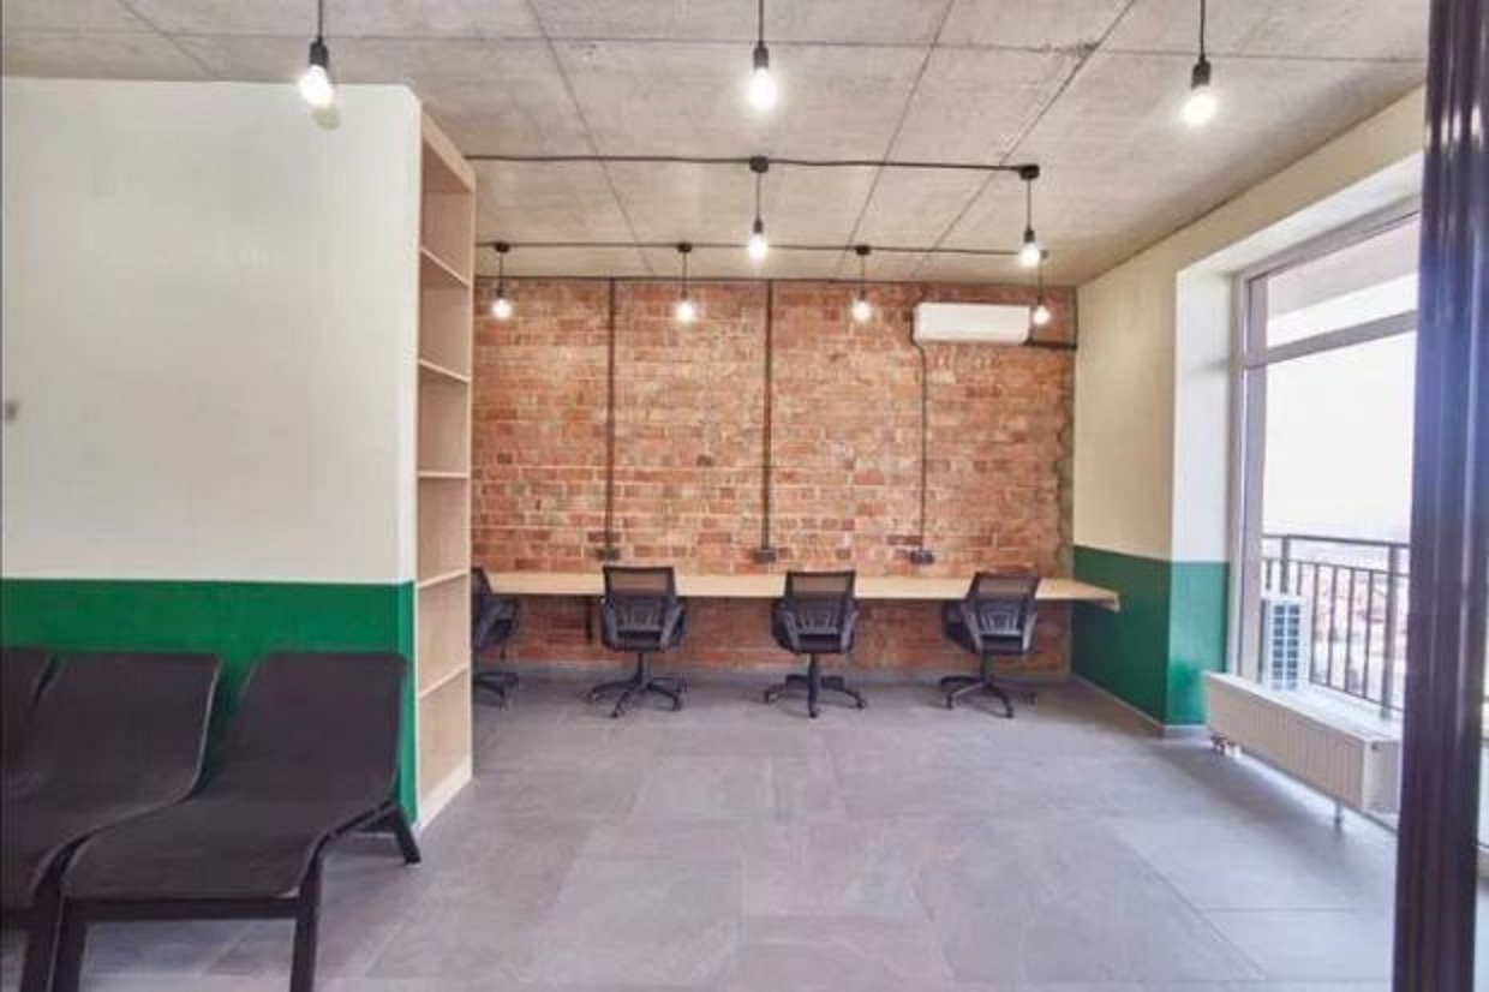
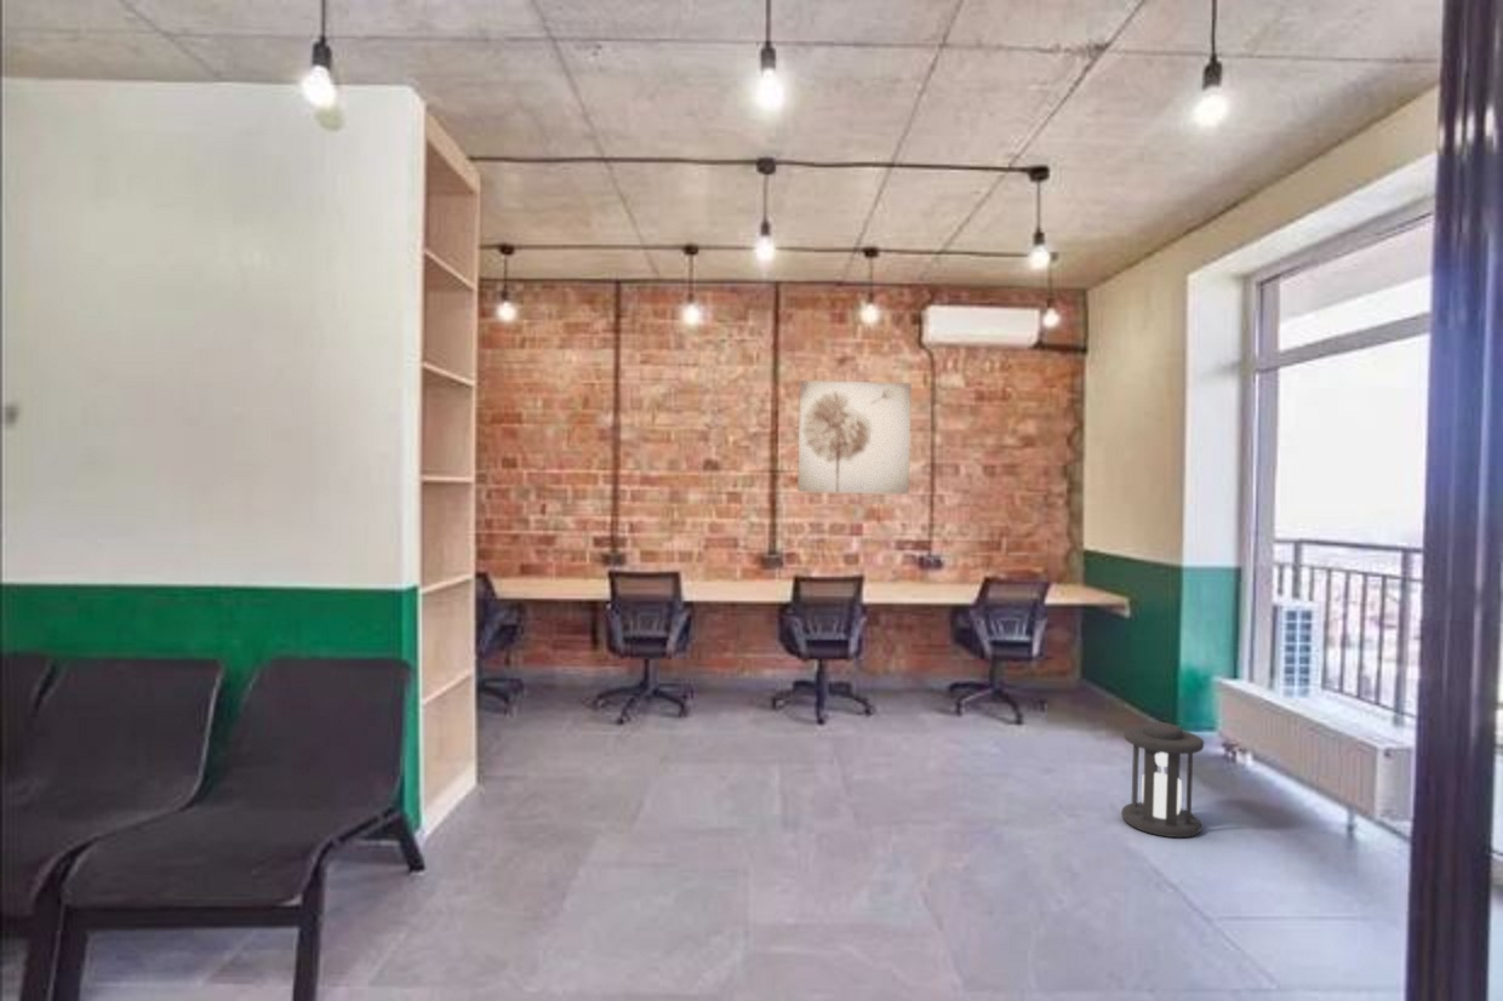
+ lantern [1120,721,1205,839]
+ wall art [796,379,913,496]
